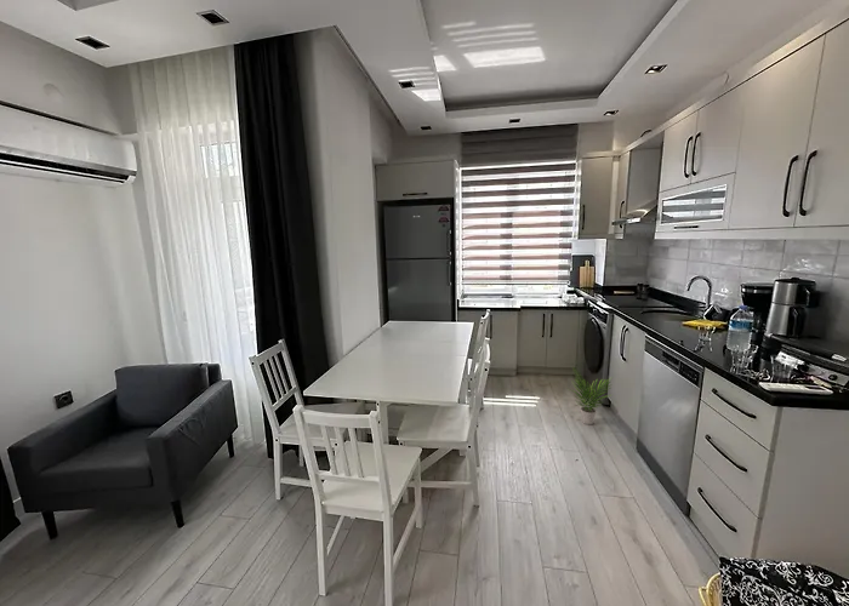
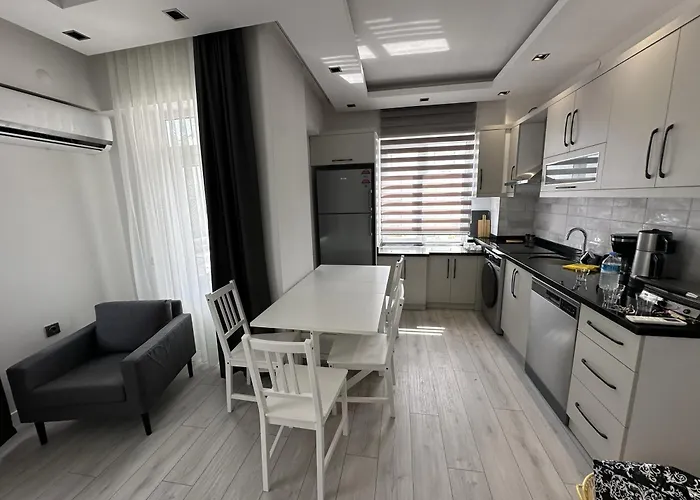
- potted plant [568,365,614,425]
